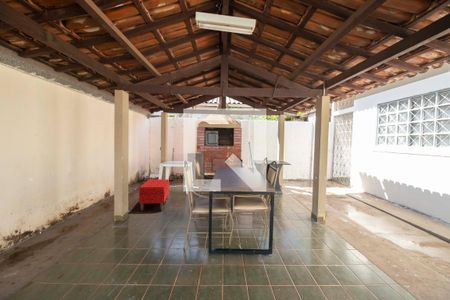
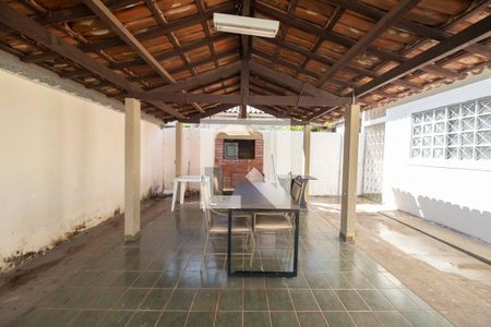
- bench [138,178,170,212]
